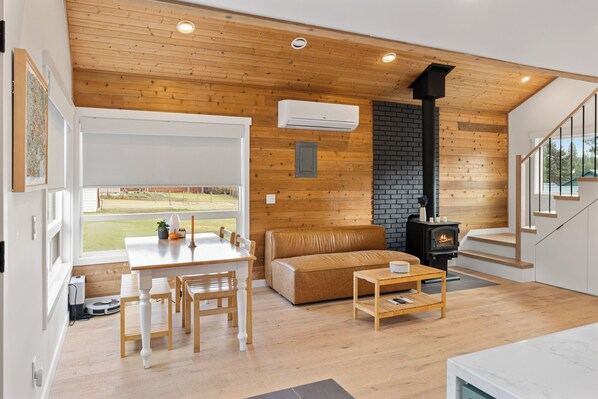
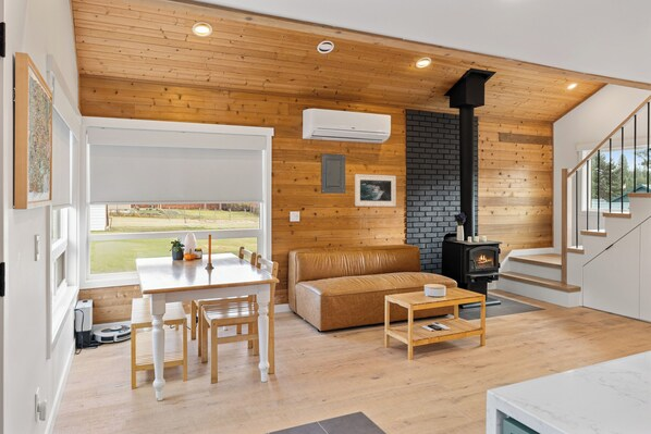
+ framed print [354,173,397,208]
